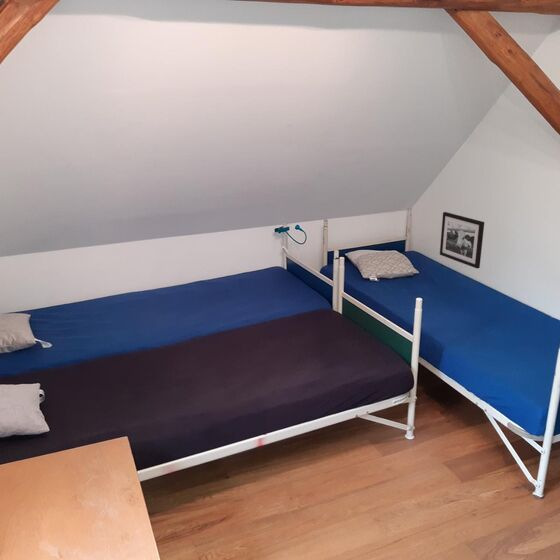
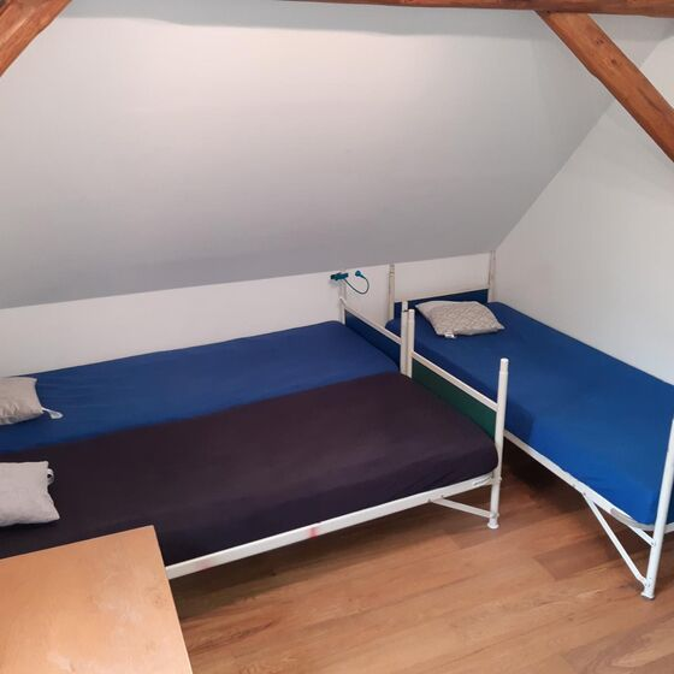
- picture frame [439,211,485,269]
